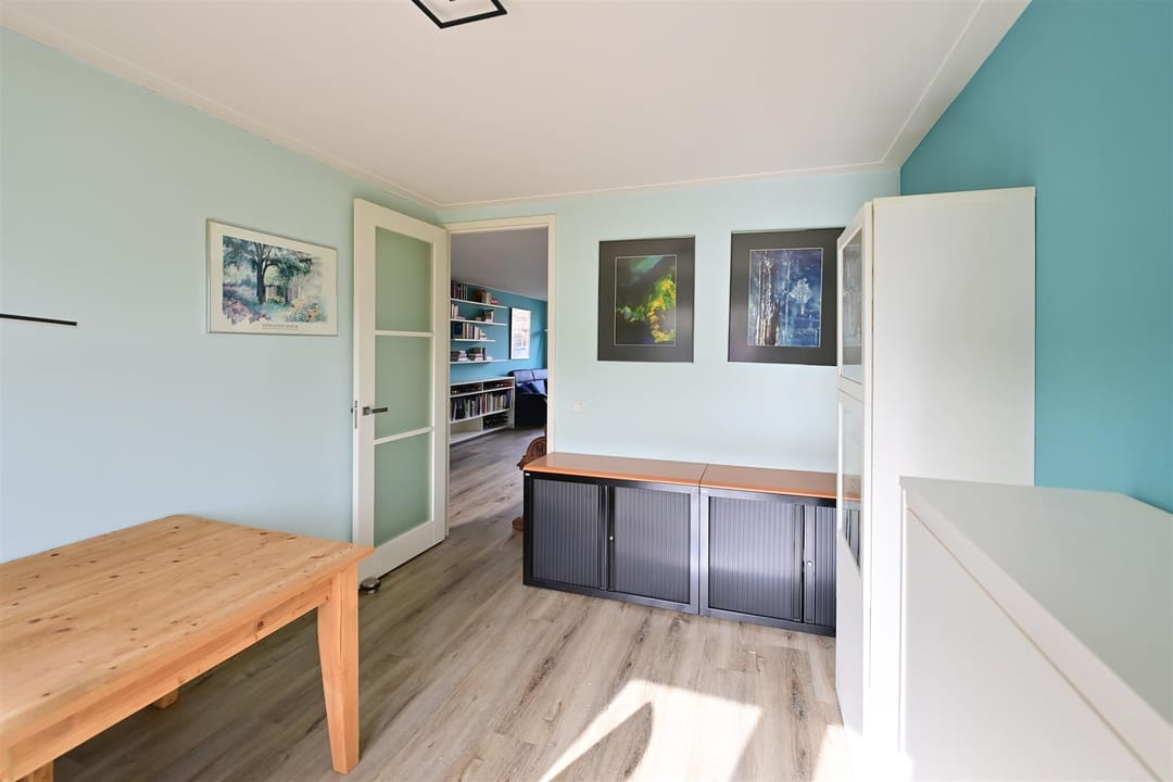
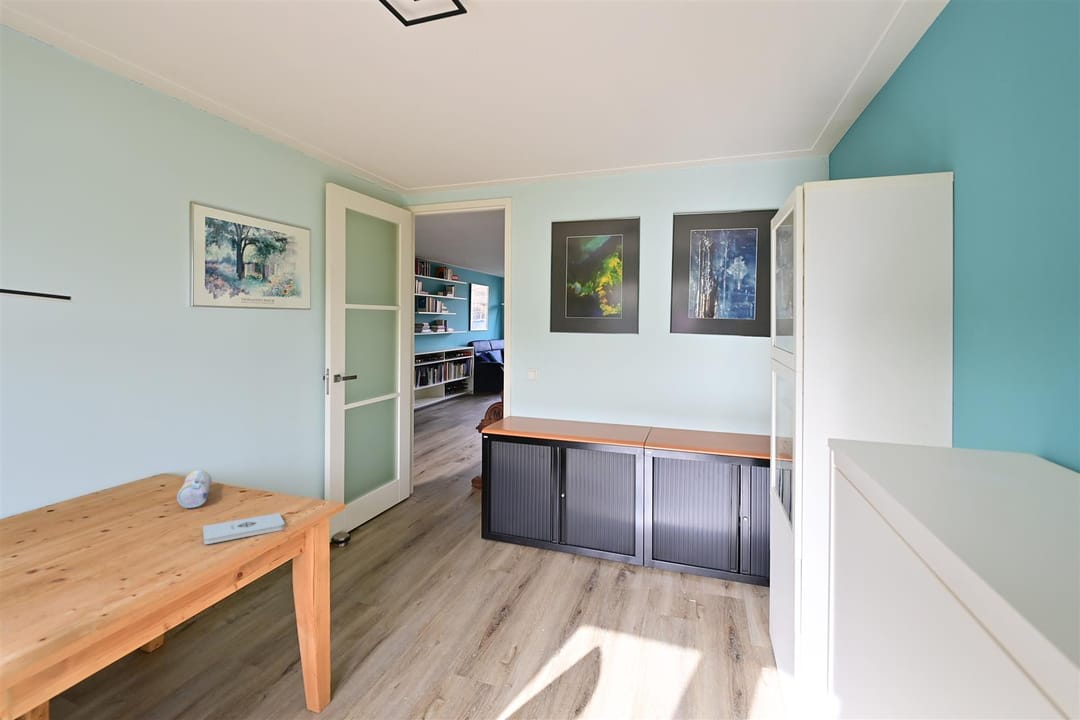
+ notepad [202,512,286,545]
+ pencil case [176,469,213,509]
